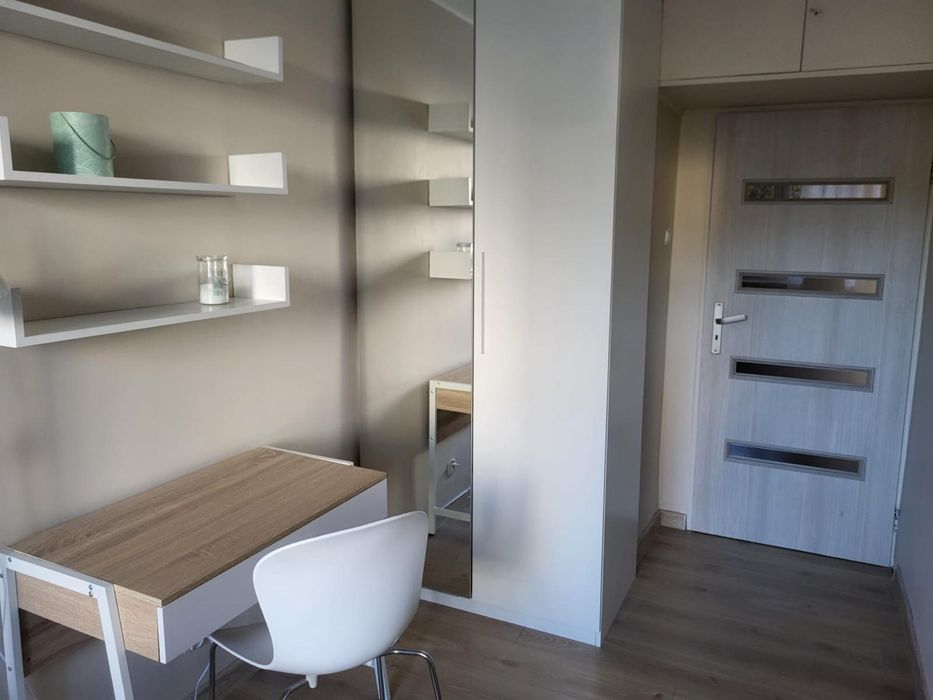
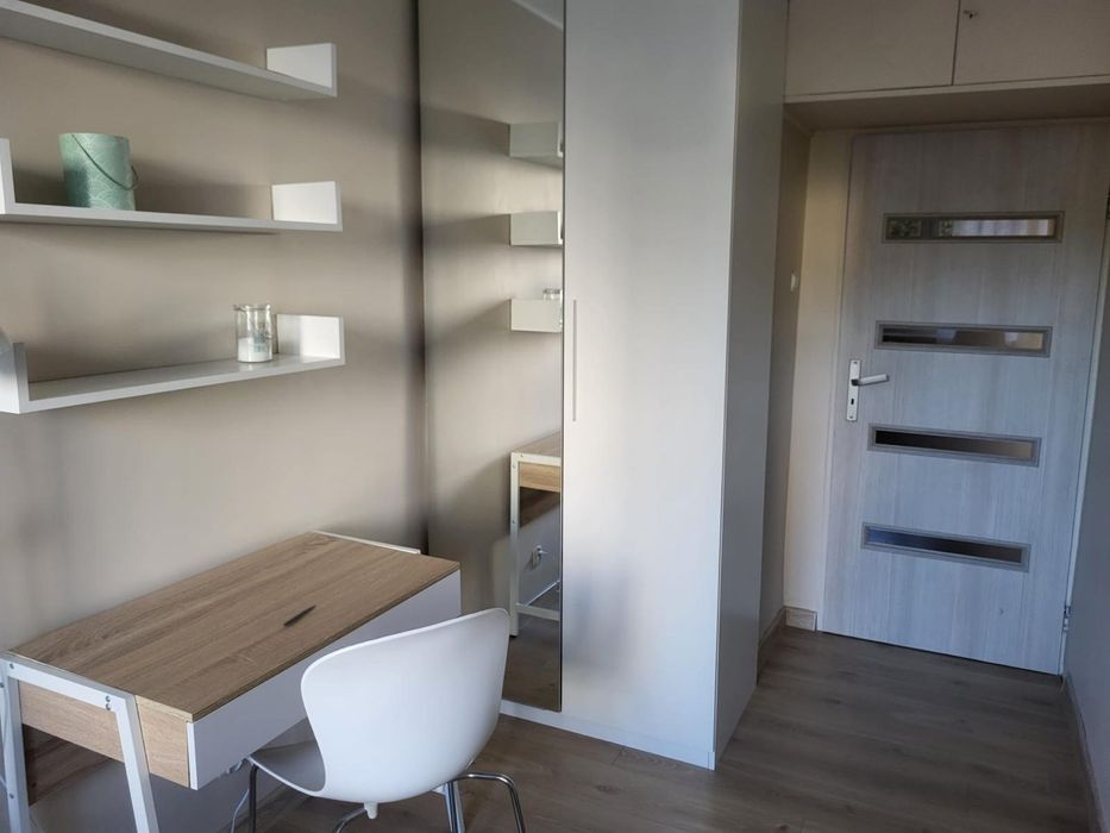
+ pen [282,603,318,627]
